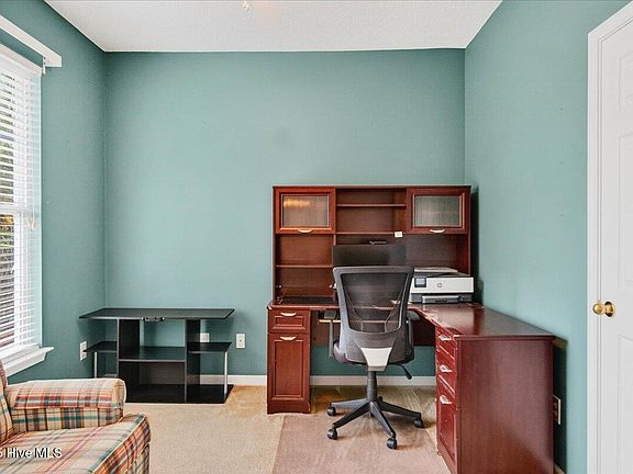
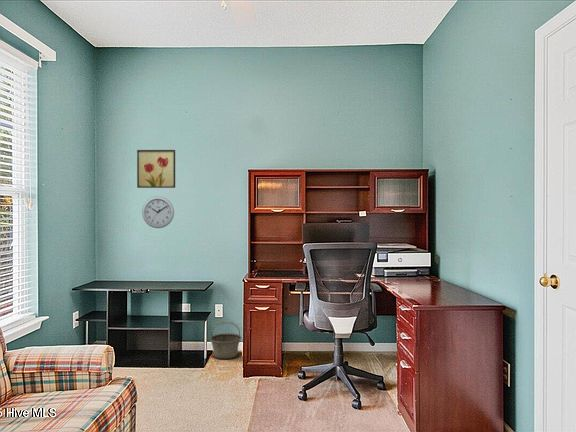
+ basket [209,321,242,360]
+ wall clock [141,195,175,229]
+ wall art [136,149,176,189]
